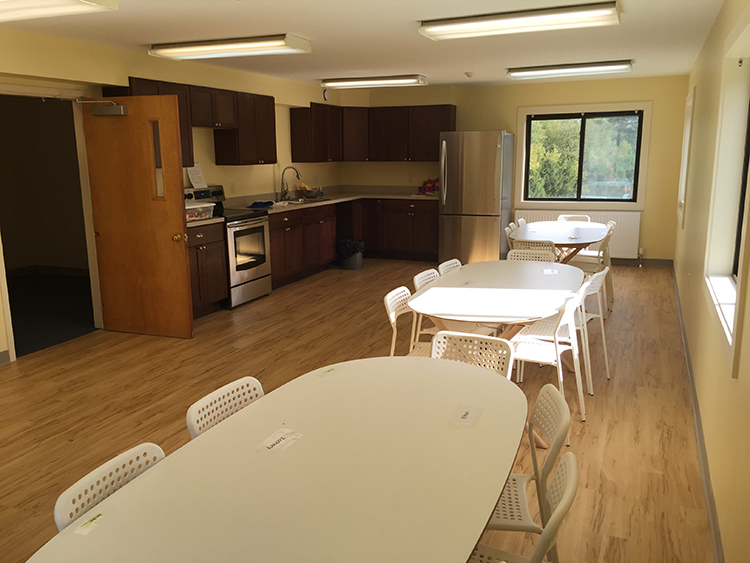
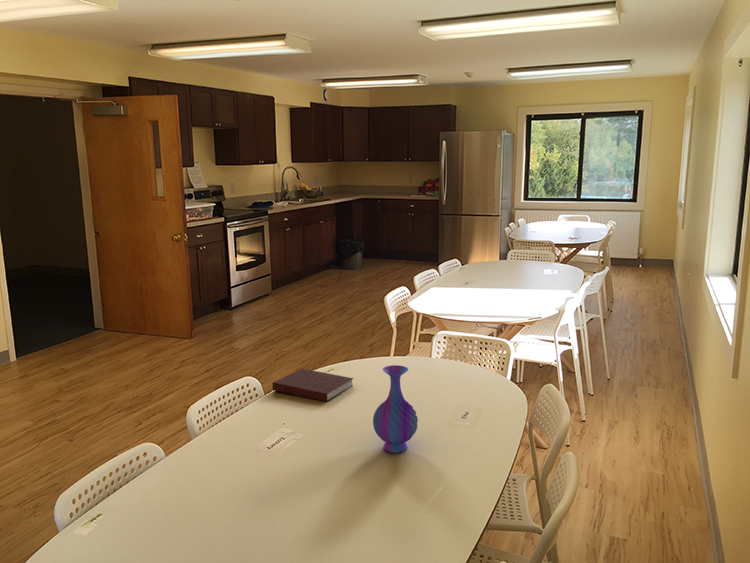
+ notebook [271,368,354,403]
+ vase [372,364,419,454]
